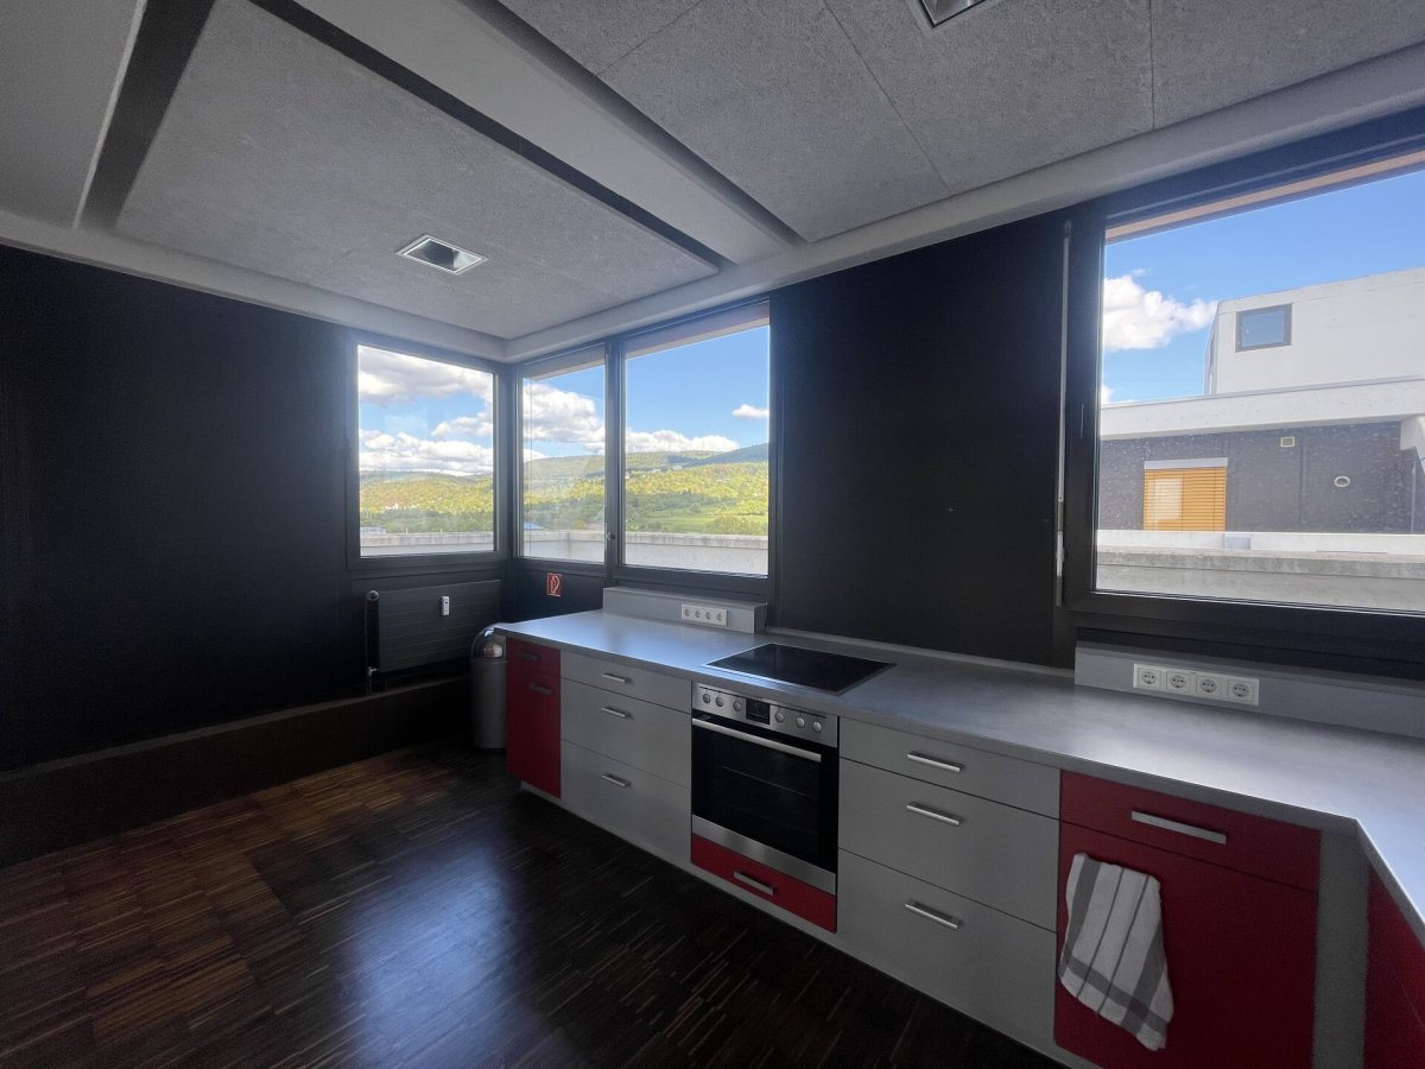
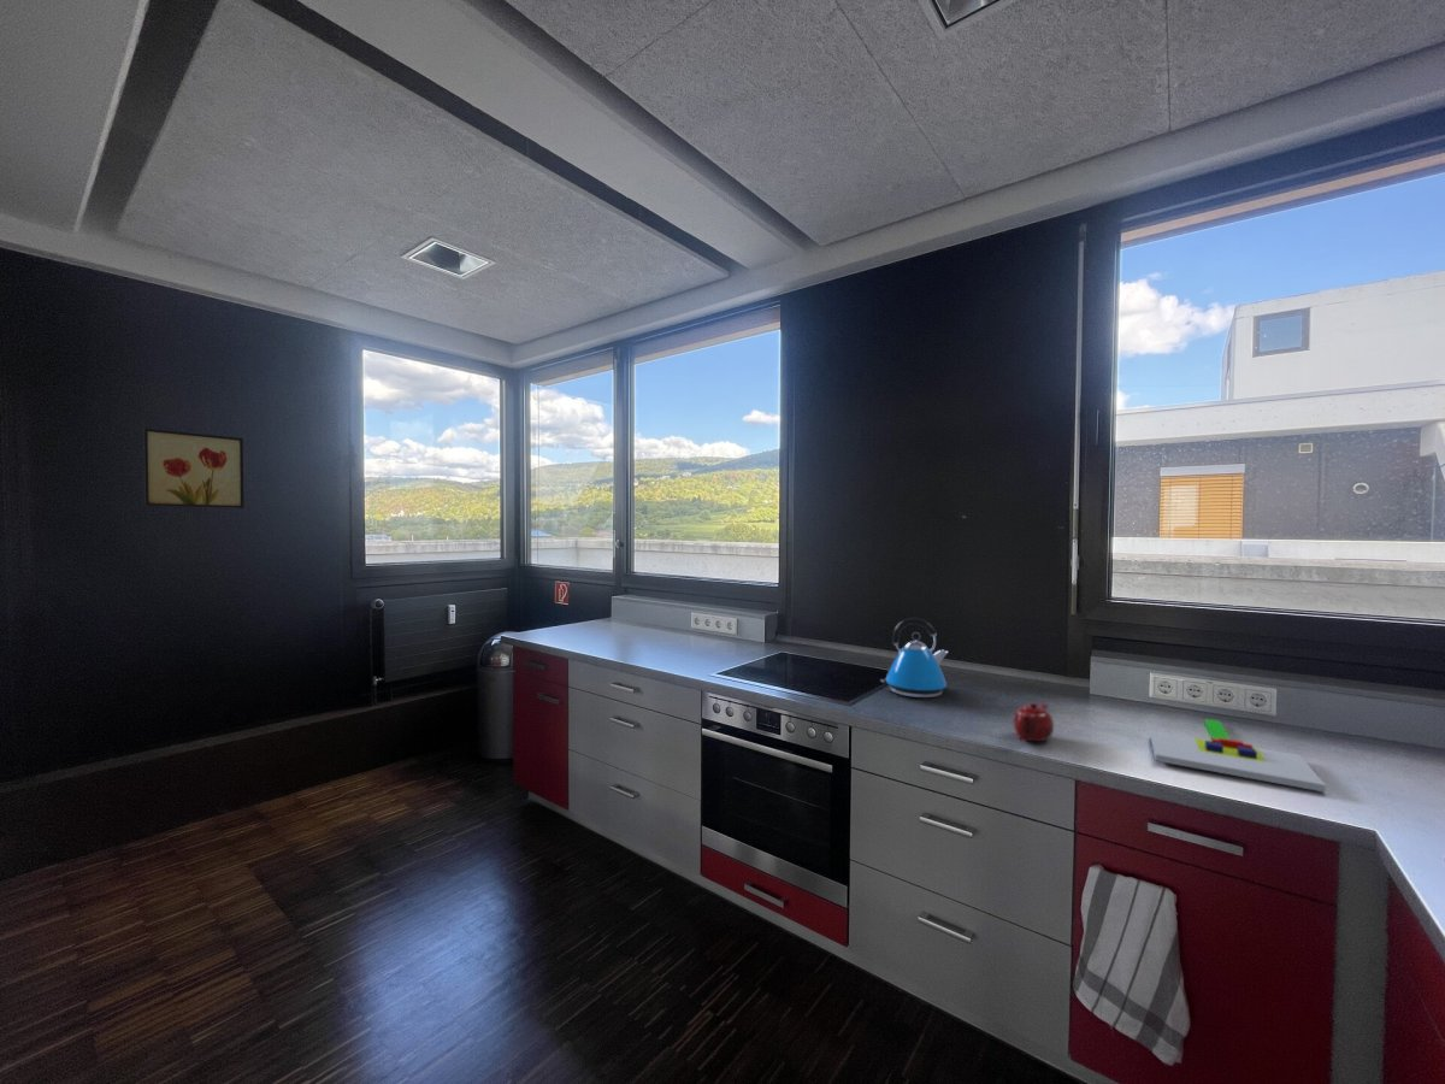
+ teapot [1012,701,1055,743]
+ wall art [142,428,244,509]
+ kettle [879,617,949,699]
+ chopping board [1150,718,1326,793]
